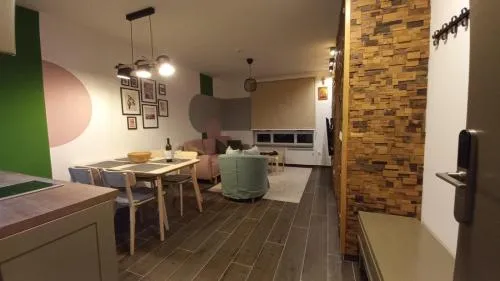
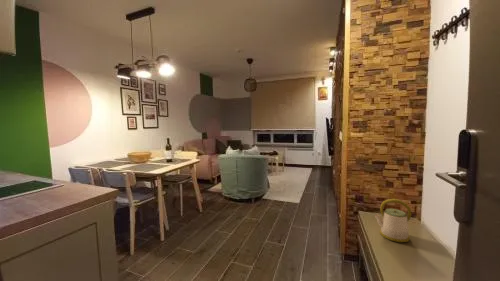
+ kettle [374,198,413,243]
